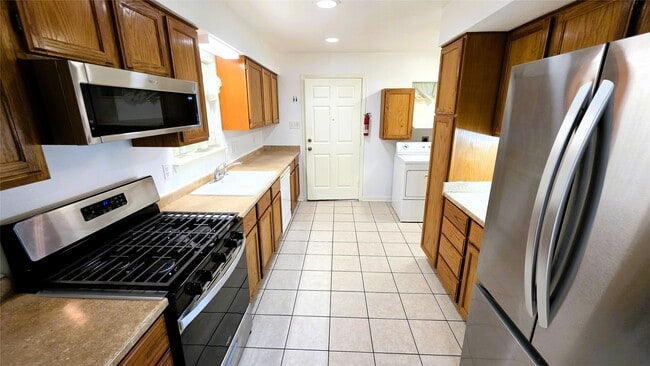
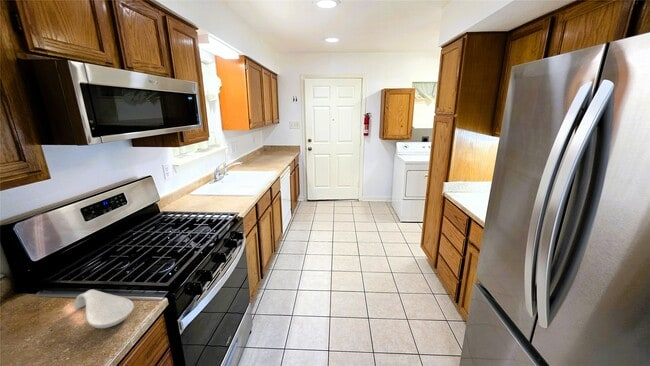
+ spoon rest [74,289,135,329]
